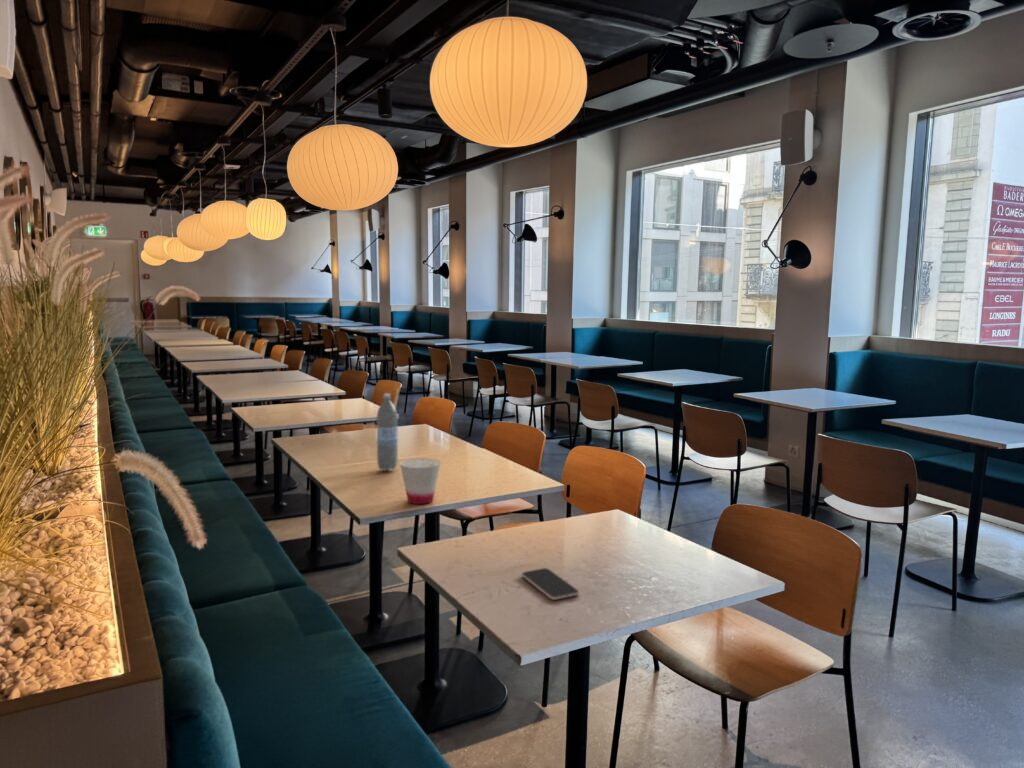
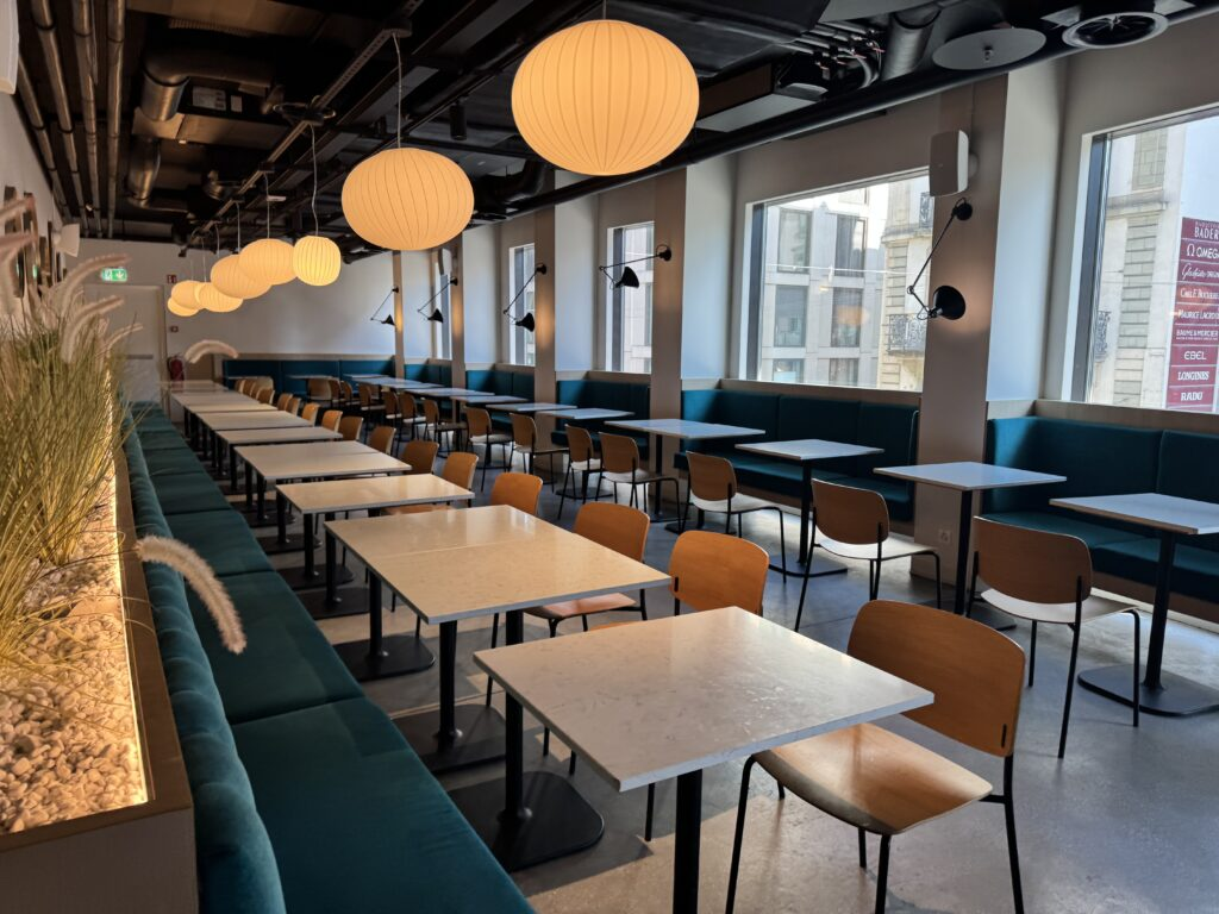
- water bottle [376,393,399,472]
- cup [399,457,441,505]
- smartphone [521,567,580,601]
